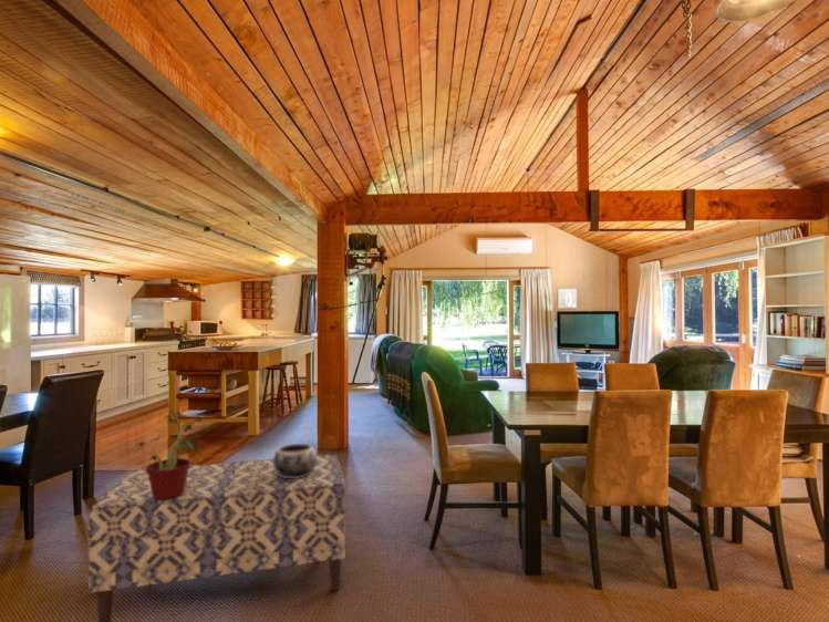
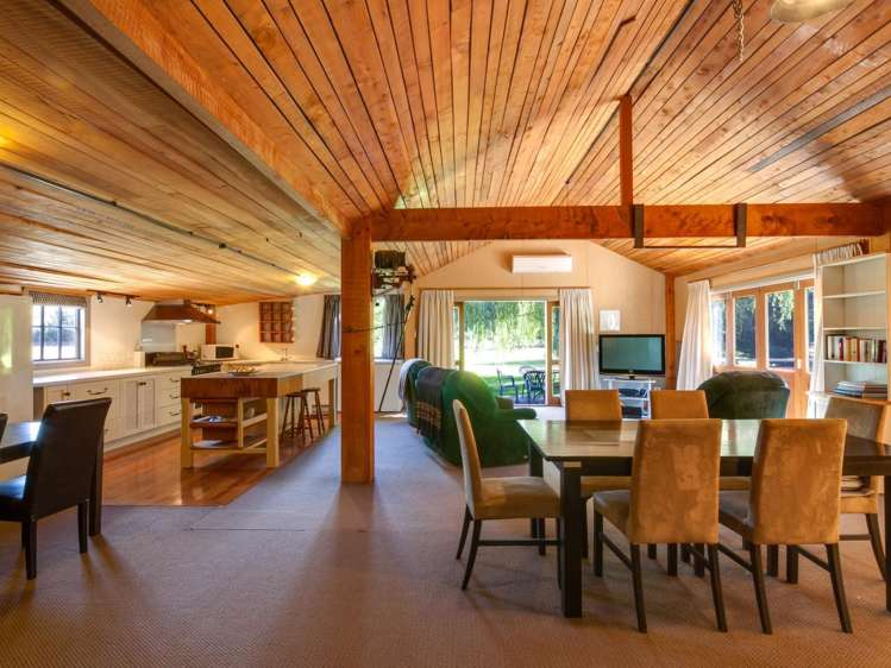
- potted plant [136,408,209,500]
- bench [87,453,348,622]
- decorative bowl [272,443,317,478]
